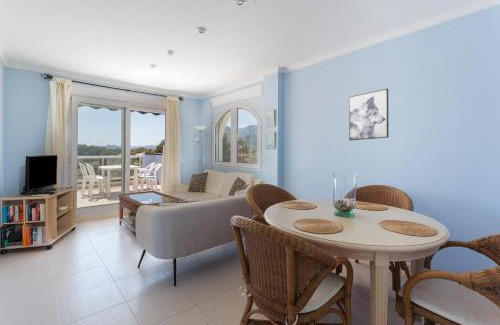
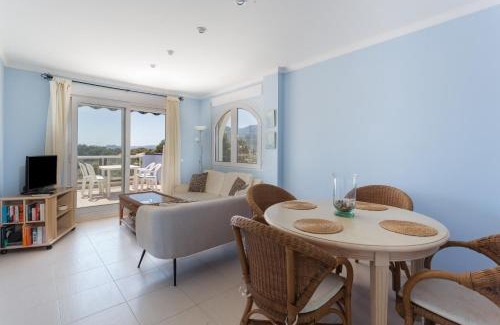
- wall art [348,87,390,142]
